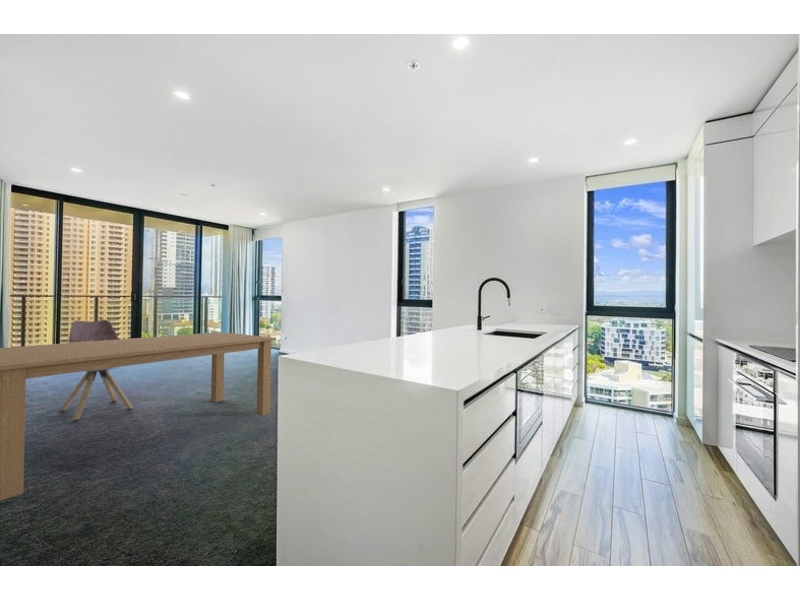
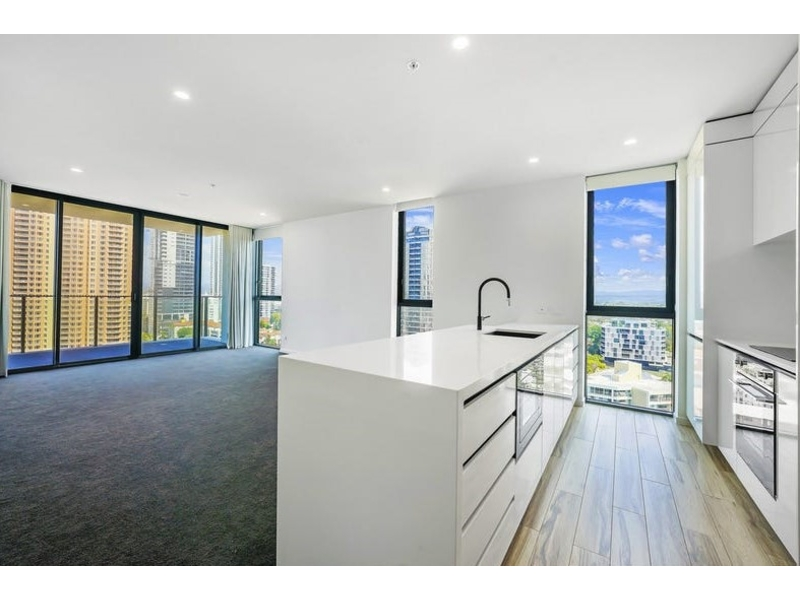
- chair [58,319,134,421]
- dining table [0,331,277,502]
